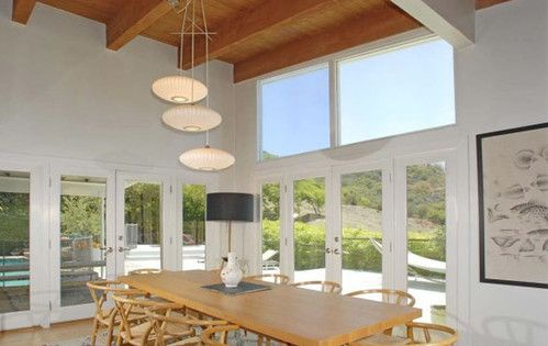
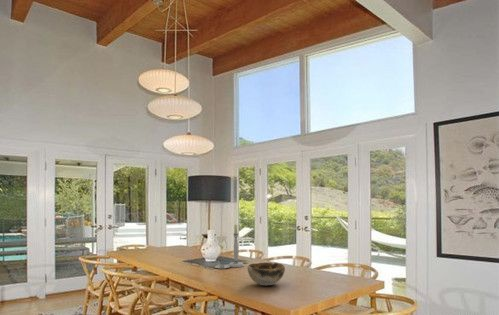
+ decorative bowl [247,261,286,286]
+ candlestick [214,224,245,270]
